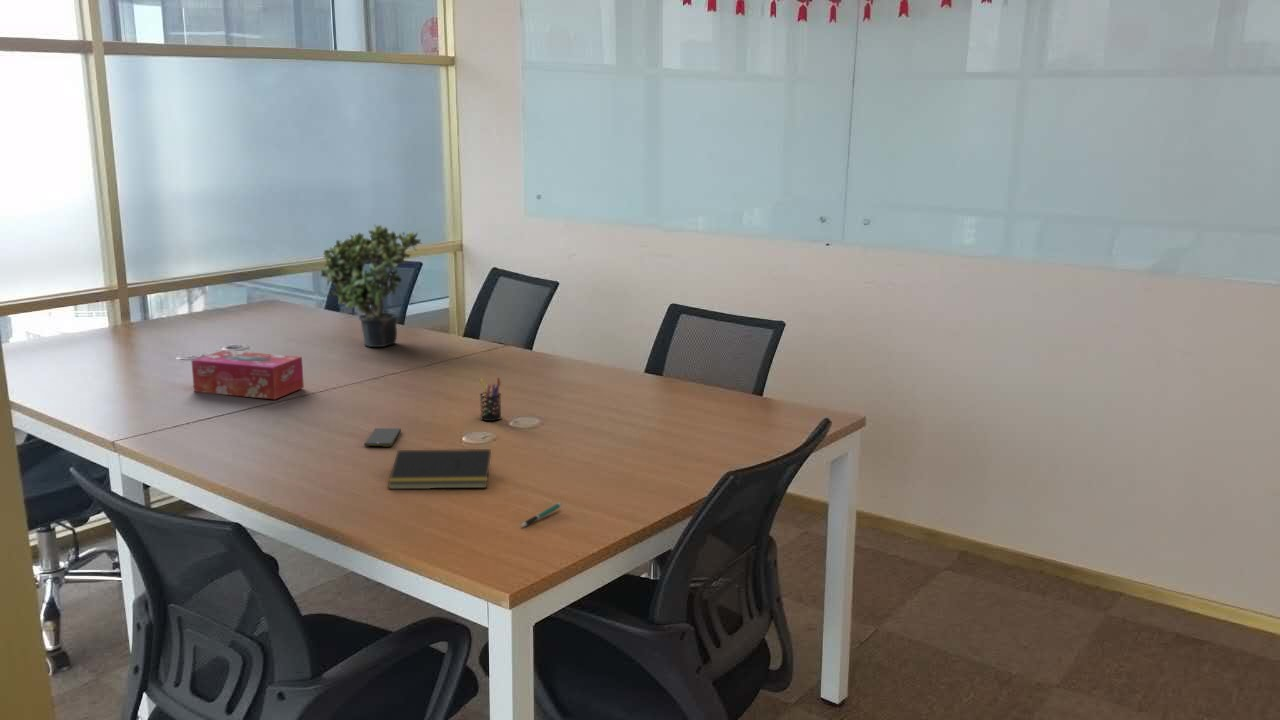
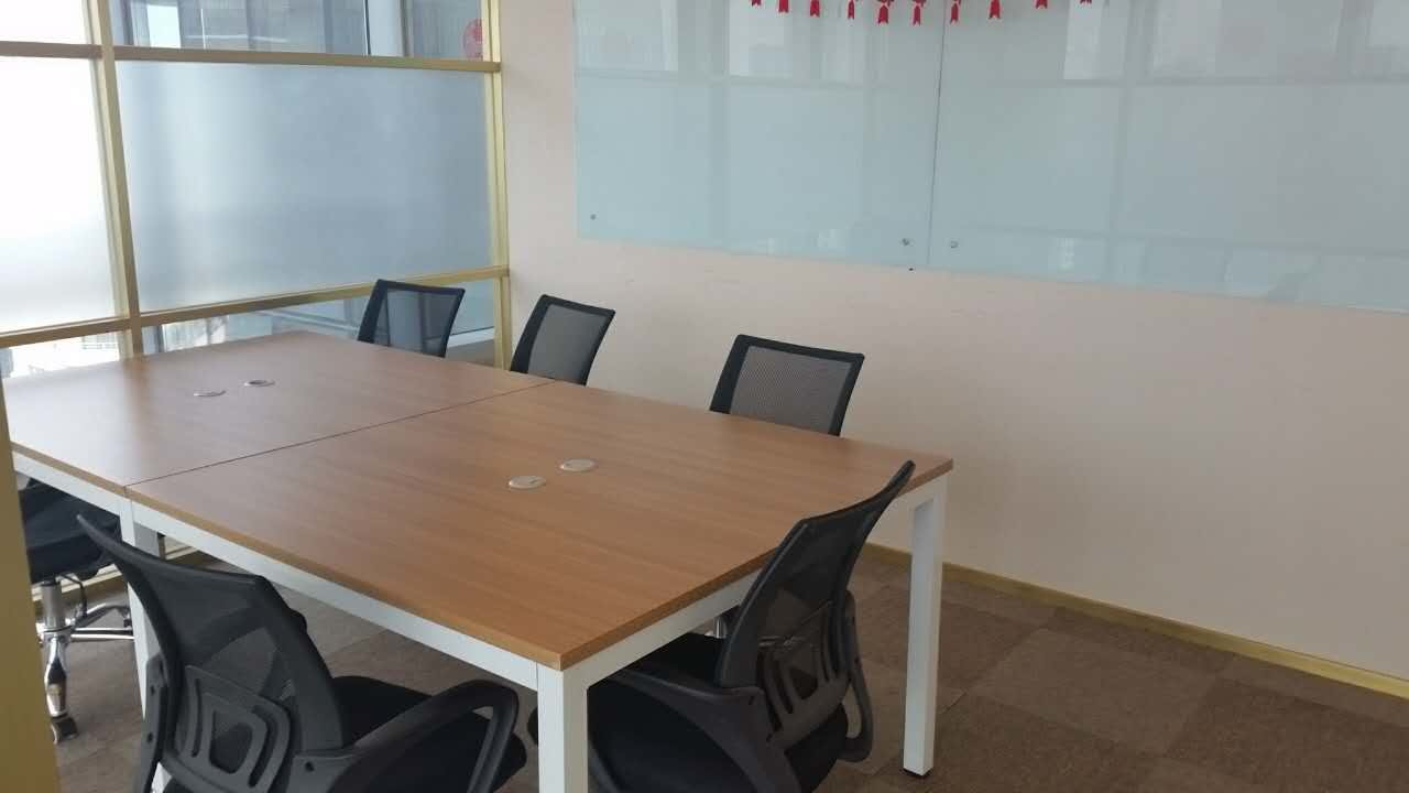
- tissue box [190,349,305,400]
- smartphone [364,427,402,447]
- potted plant [319,223,422,348]
- pen holder [479,377,502,422]
- pen [520,502,563,528]
- notepad [387,448,492,490]
